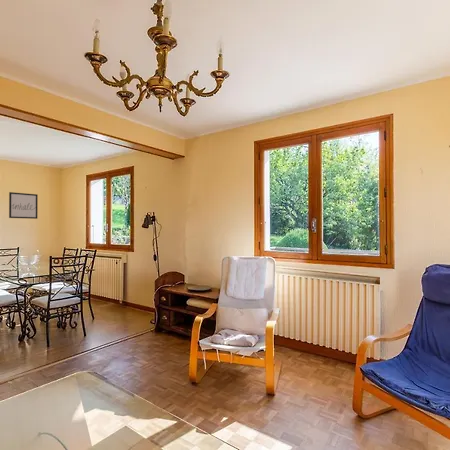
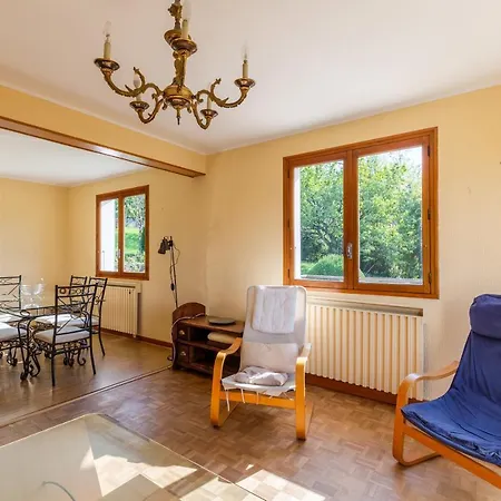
- wall art [8,191,39,220]
